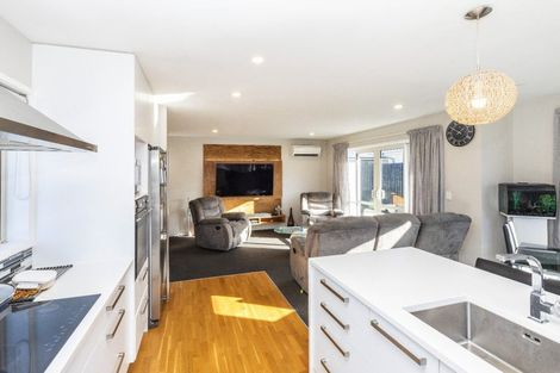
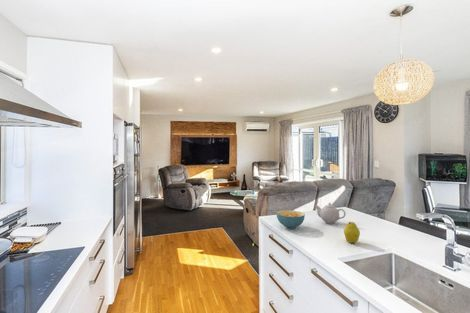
+ fruit [343,221,361,244]
+ teapot [314,202,347,225]
+ cereal bowl [275,209,306,229]
